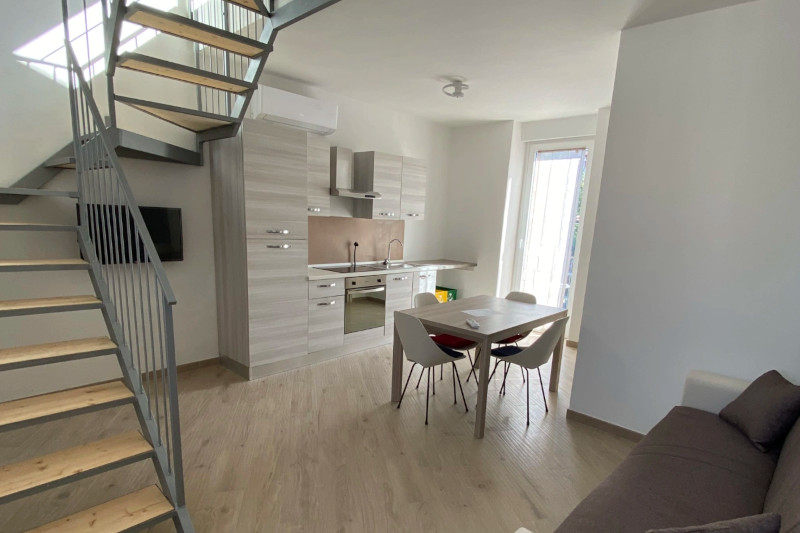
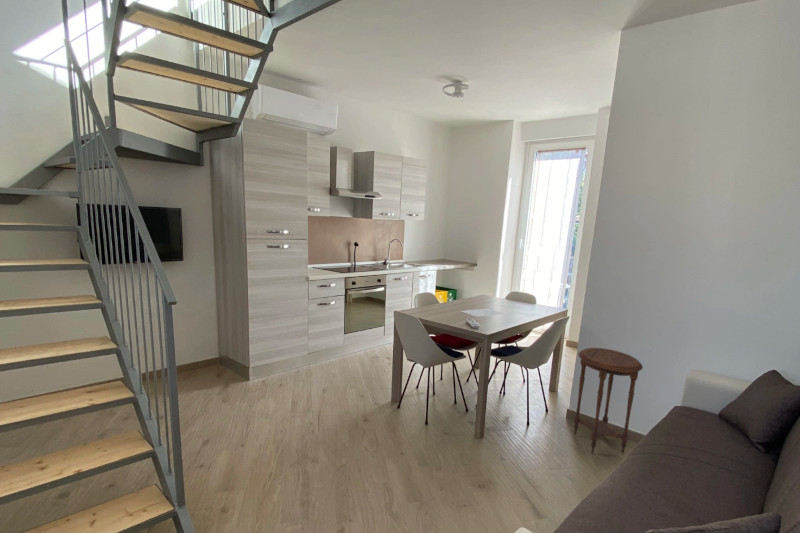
+ side table [573,347,644,455]
